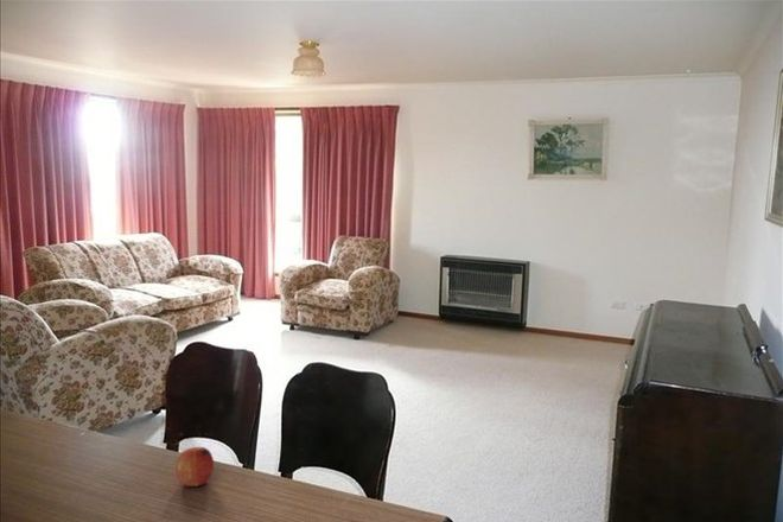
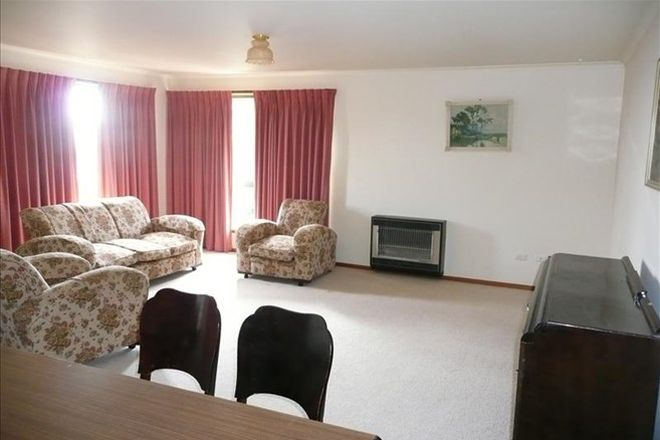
- fruit [174,446,215,488]
